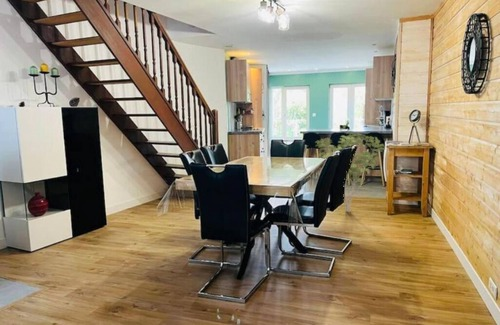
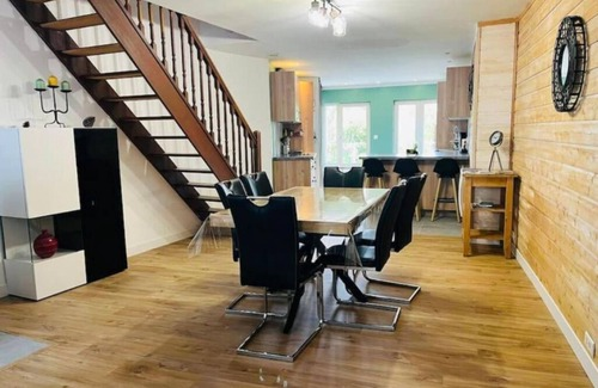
- shrub [314,131,386,213]
